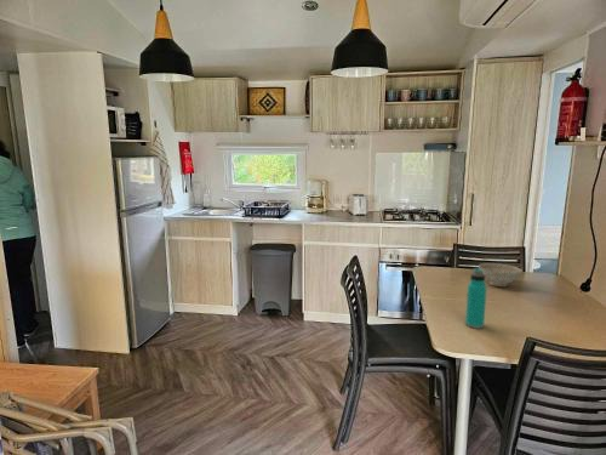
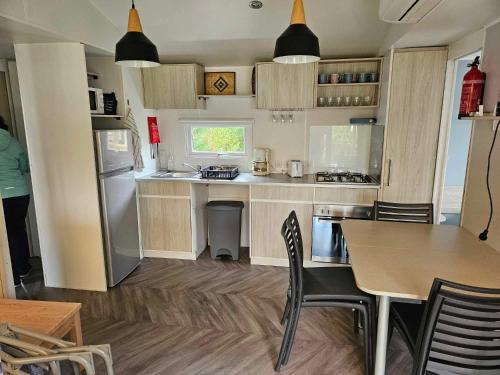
- water bottle [464,267,487,330]
- decorative bowl [478,262,524,288]
